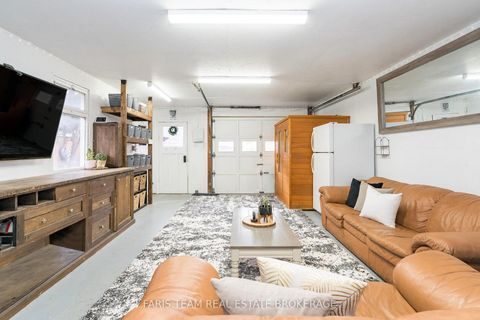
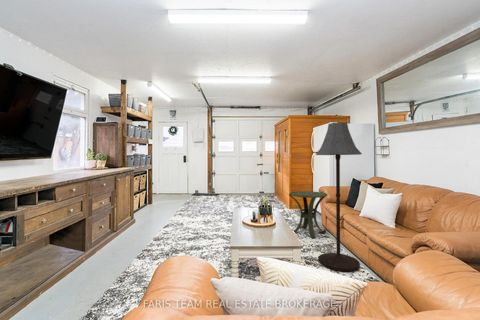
+ side table [288,190,328,239]
+ floor lamp [314,122,363,273]
